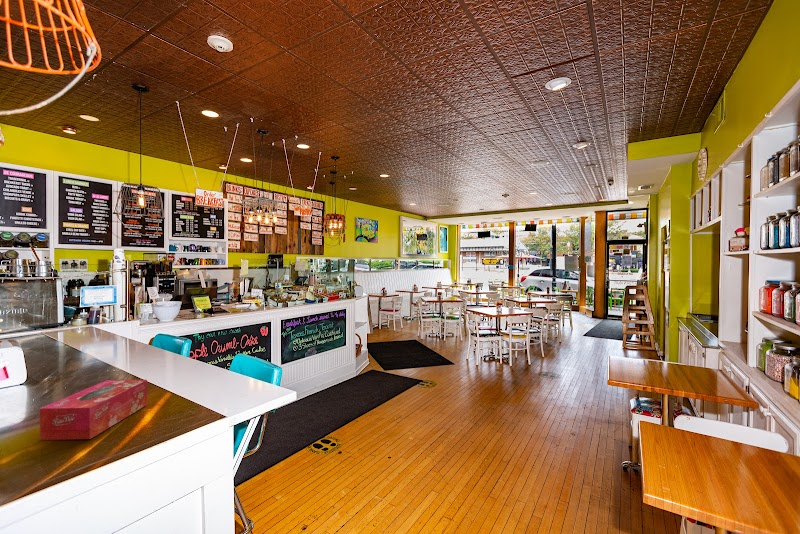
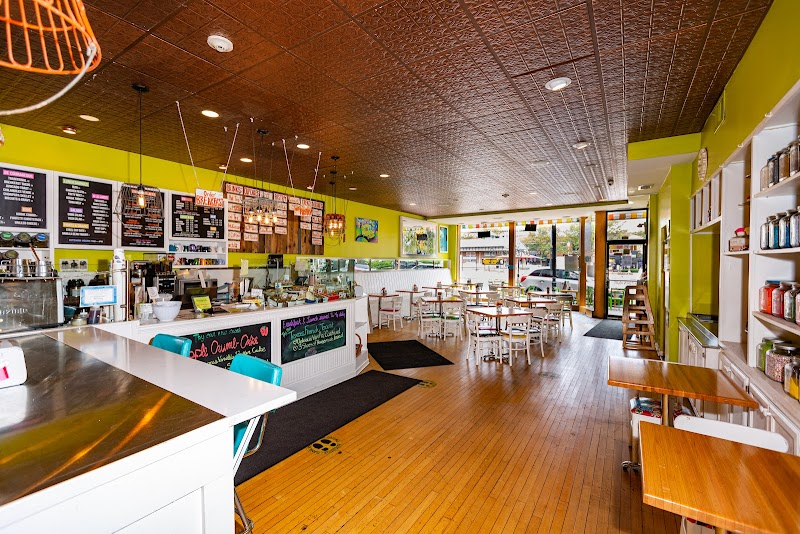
- tissue box [39,379,148,441]
